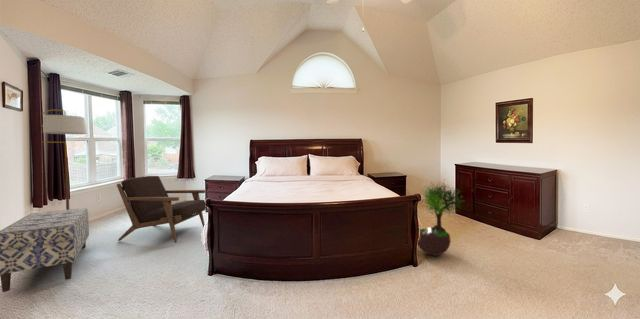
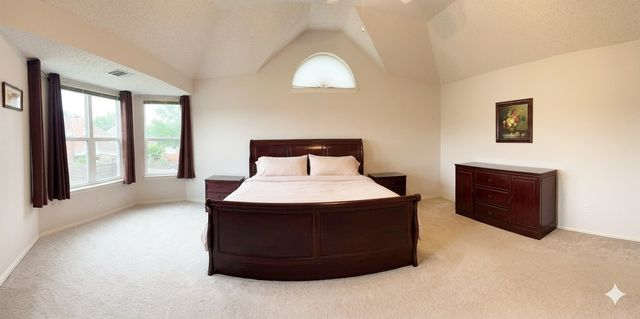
- potted tree [416,178,466,257]
- bench [0,207,90,293]
- floor lamp [42,109,88,210]
- armchair [116,175,206,244]
